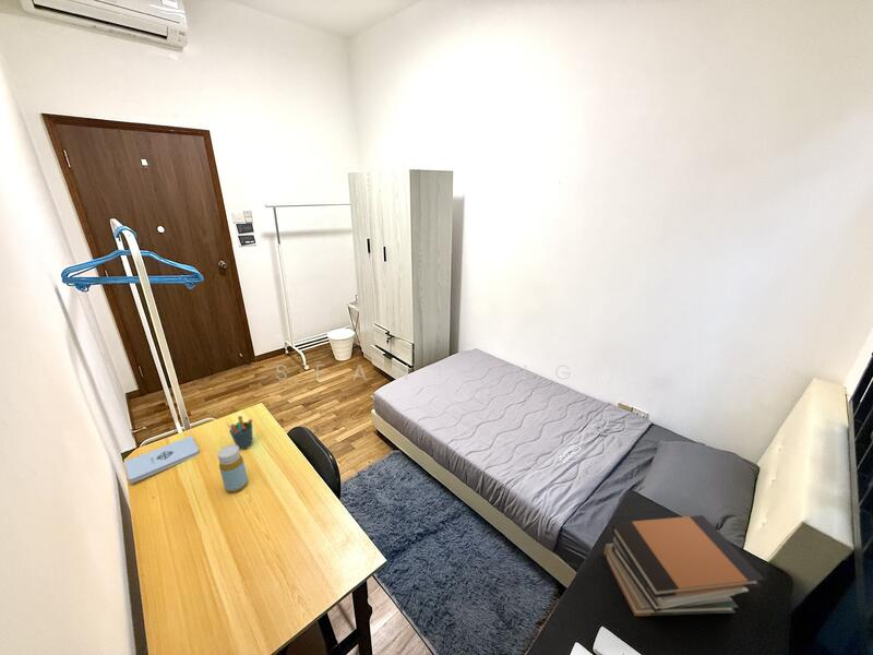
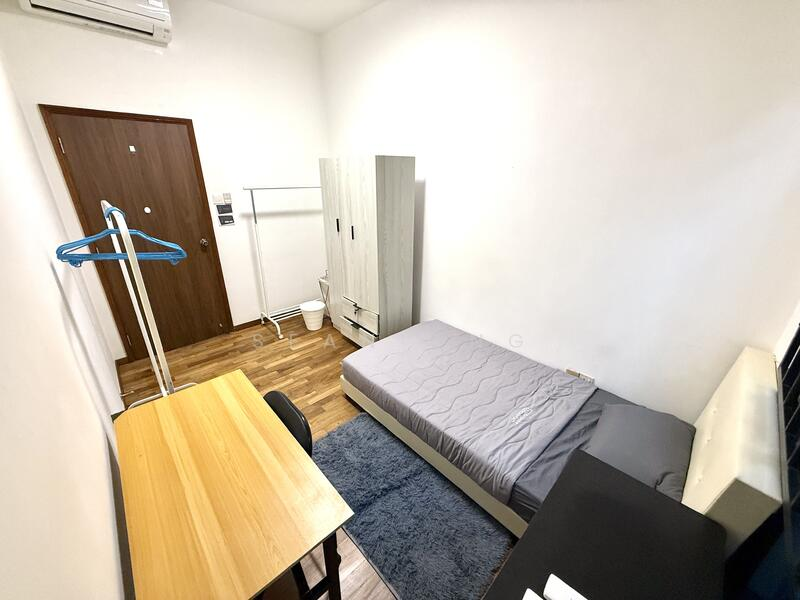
- notepad [123,434,200,484]
- pen holder [225,415,253,451]
- bottle [217,444,249,493]
- book stack [602,514,765,617]
